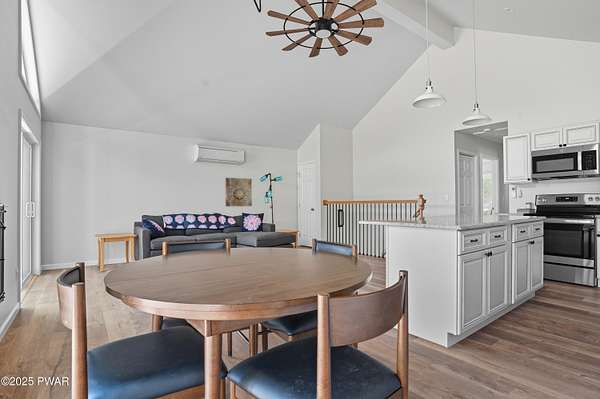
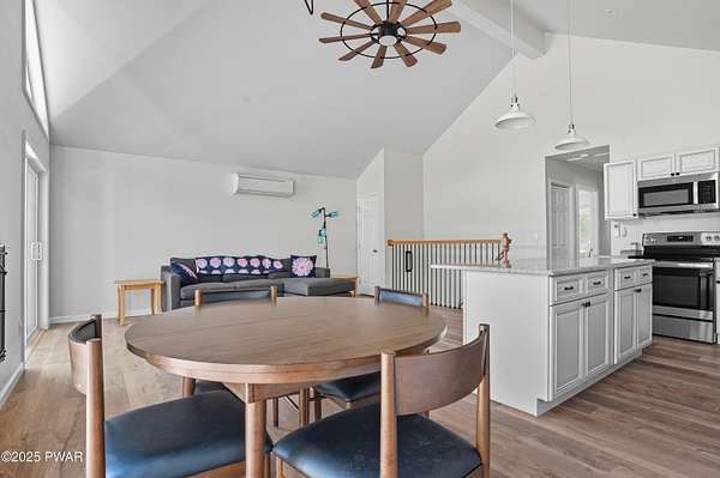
- wall art [225,177,253,207]
